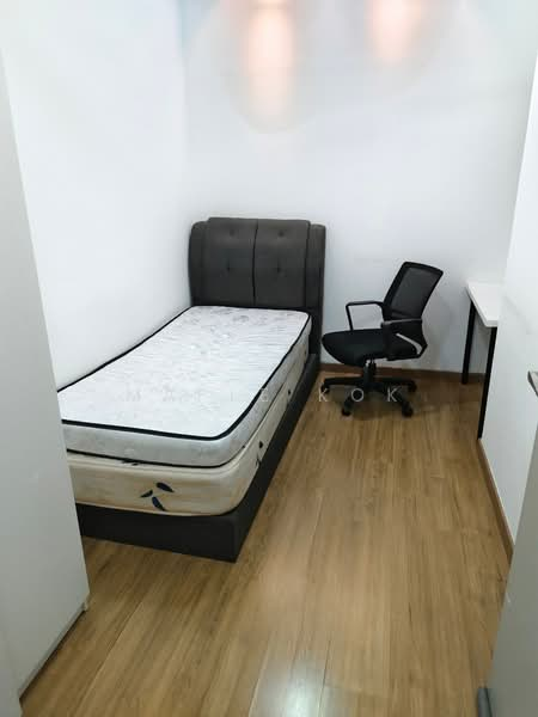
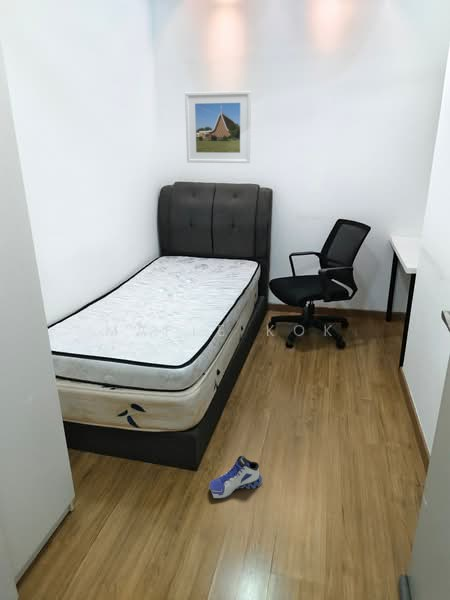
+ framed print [184,90,252,164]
+ sneaker [208,455,263,499]
